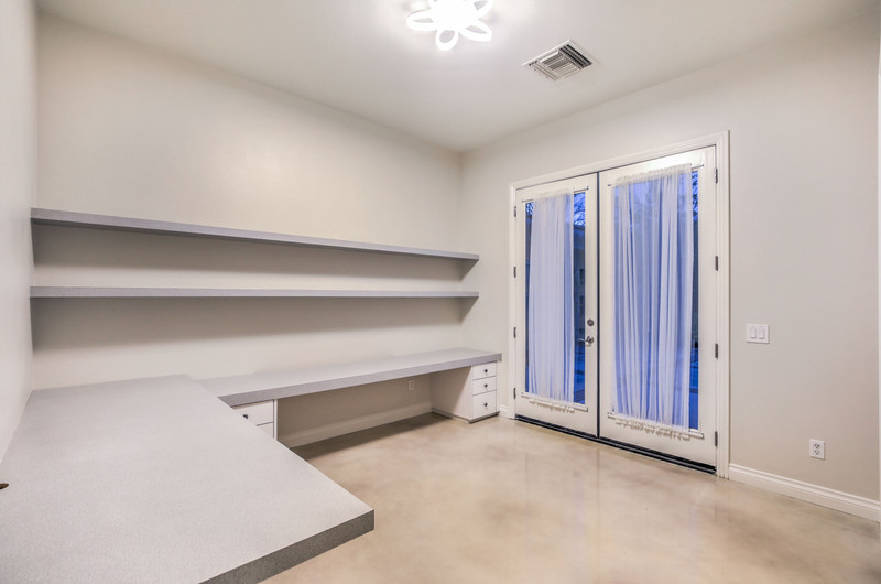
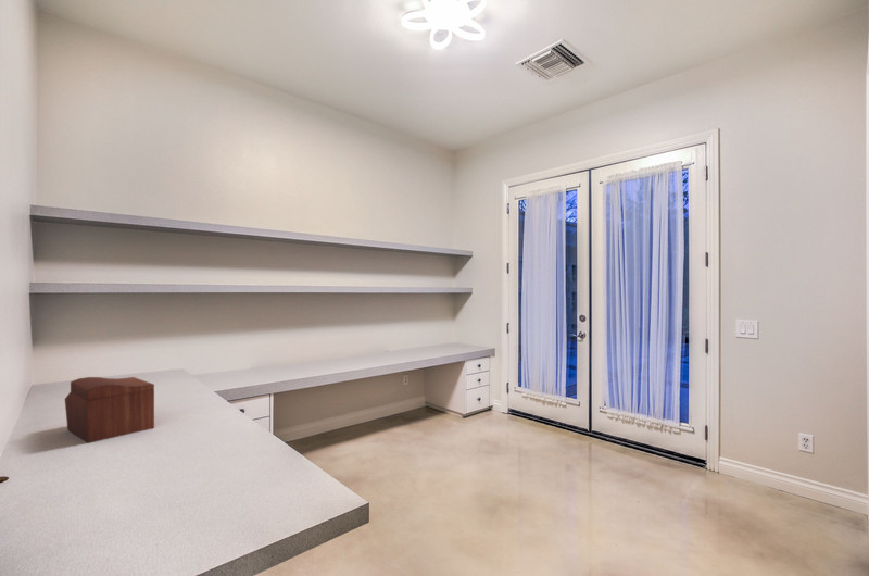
+ sewing box [64,376,155,444]
